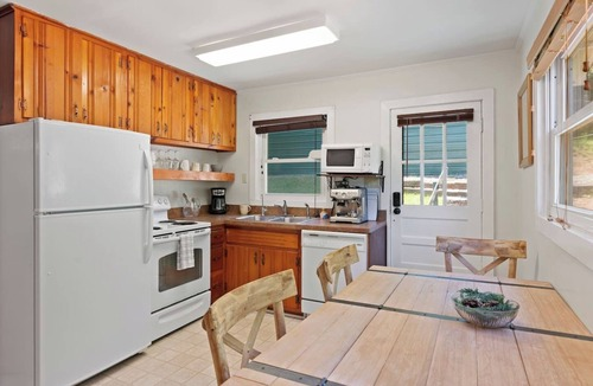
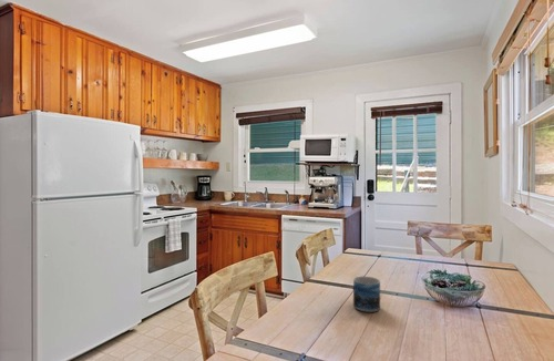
+ mug [352,275,381,313]
